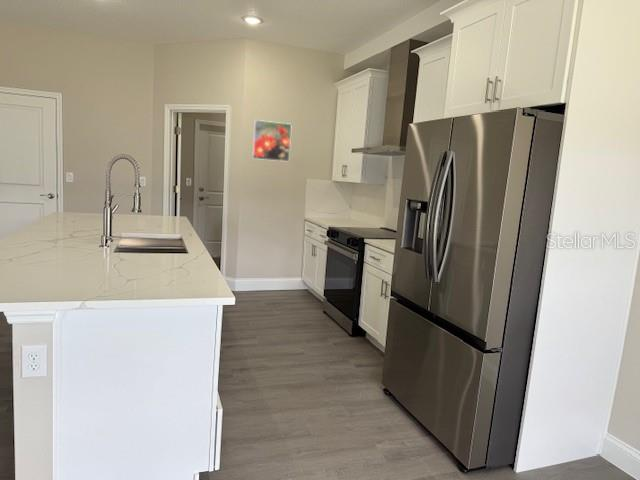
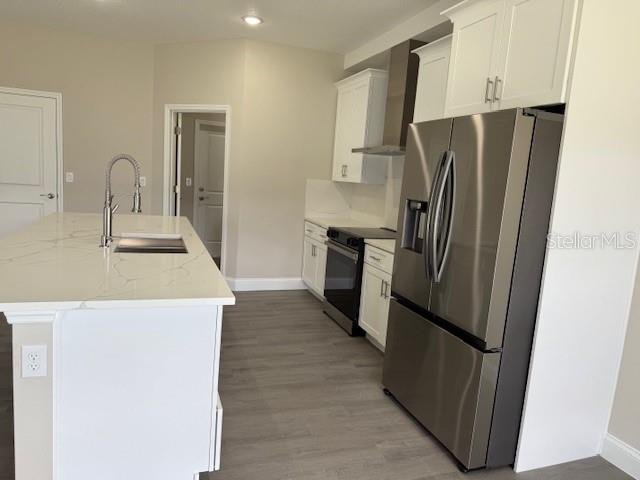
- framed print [251,119,293,163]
